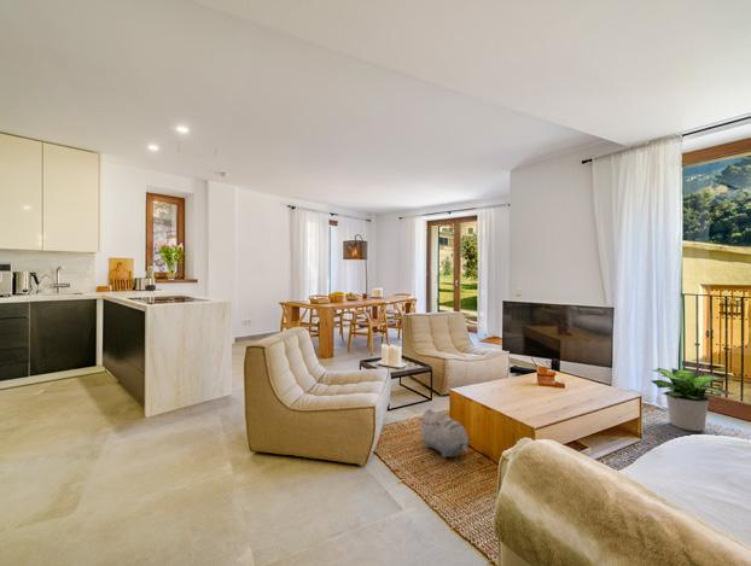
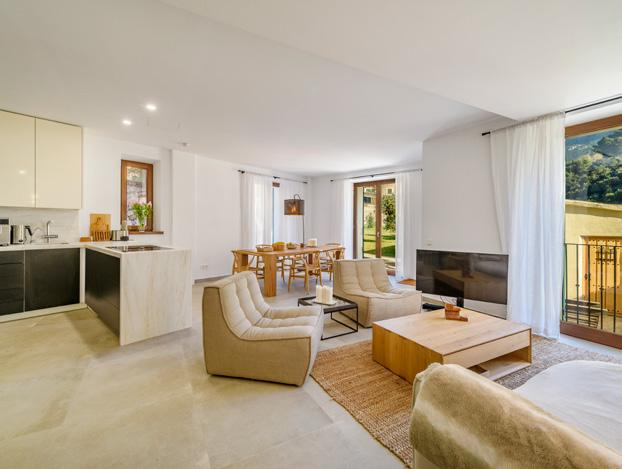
- plush toy [417,408,470,459]
- potted plant [650,367,735,432]
